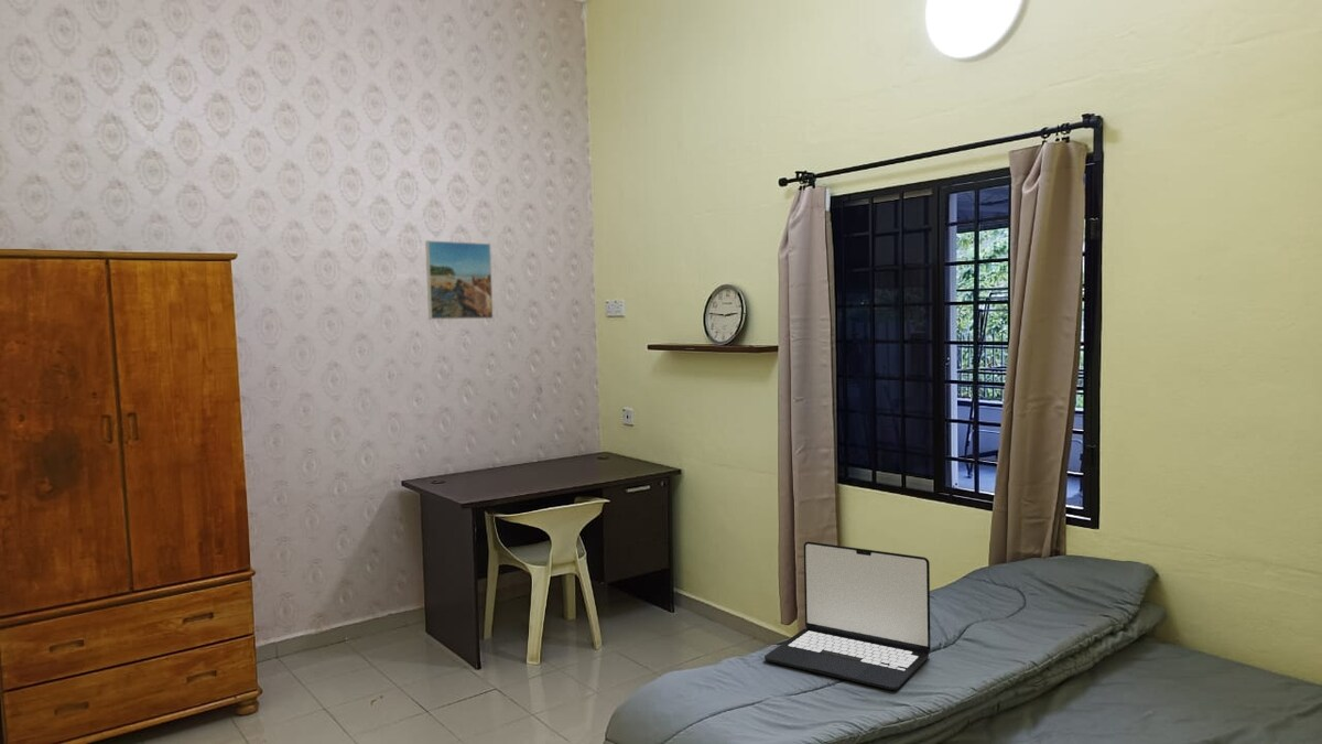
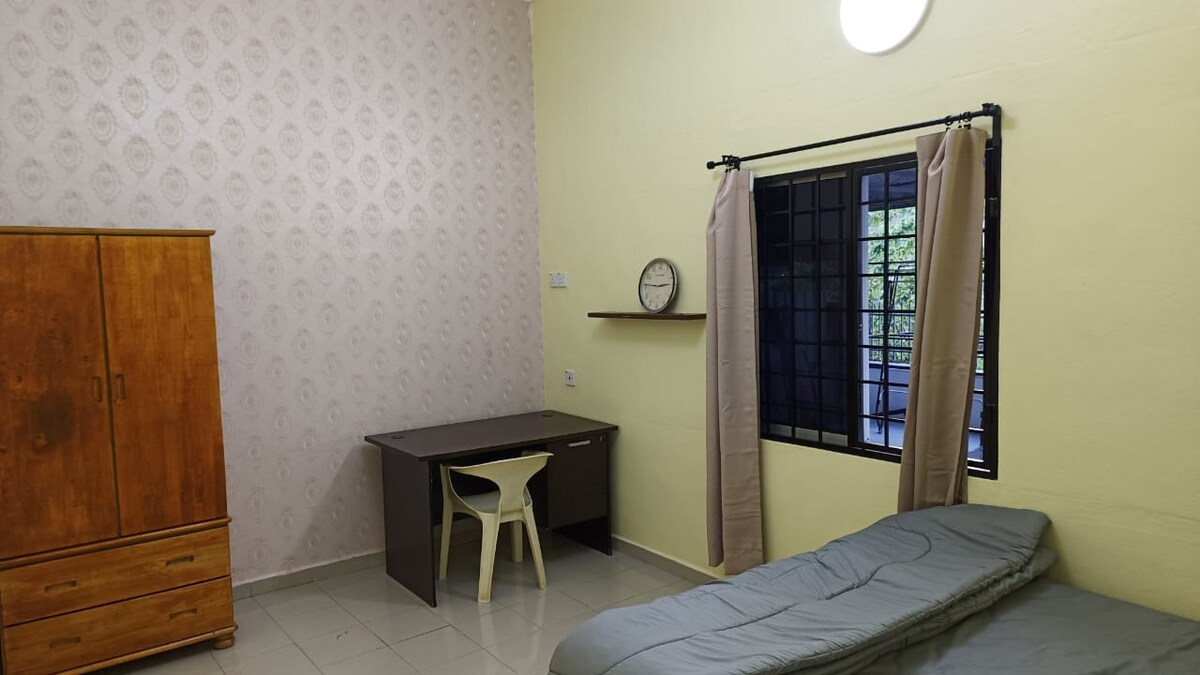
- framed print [424,239,495,321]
- laptop [763,540,932,691]
